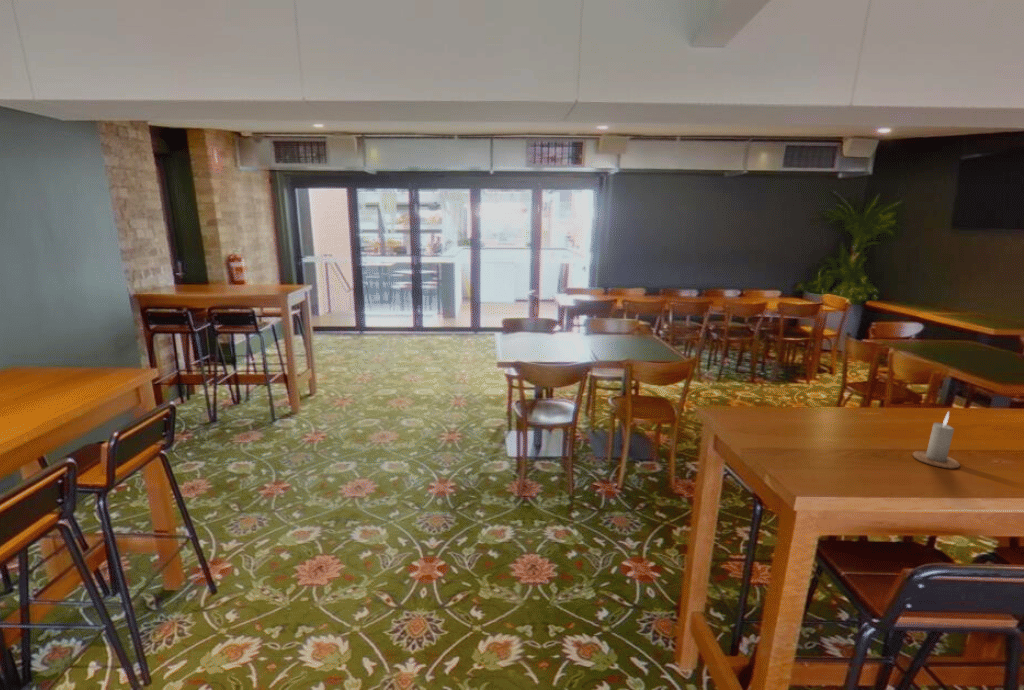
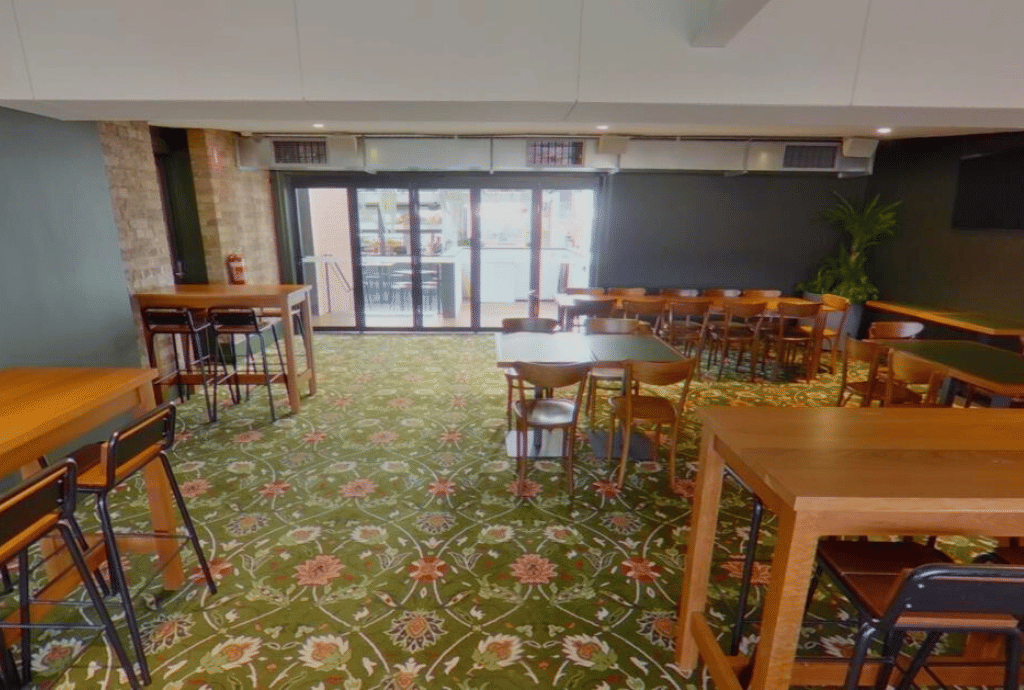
- candle [912,410,961,470]
